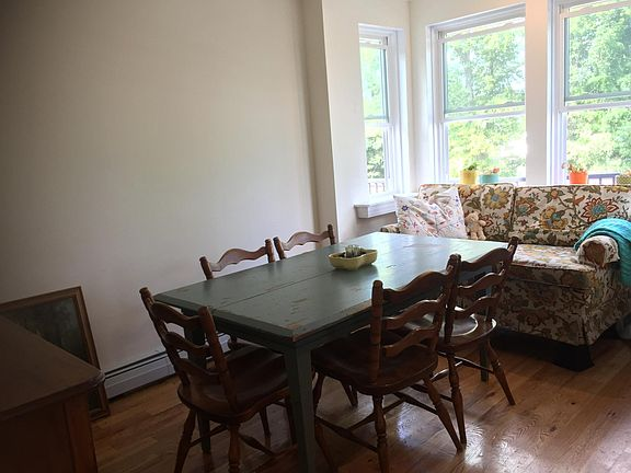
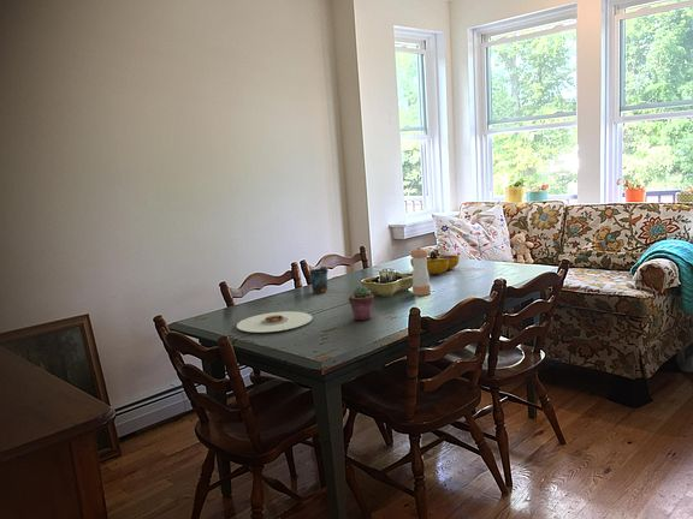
+ potted succulent [348,285,375,322]
+ mug [308,266,330,294]
+ pepper shaker [409,246,432,297]
+ plate [236,310,314,333]
+ decorative bowl [409,250,461,275]
